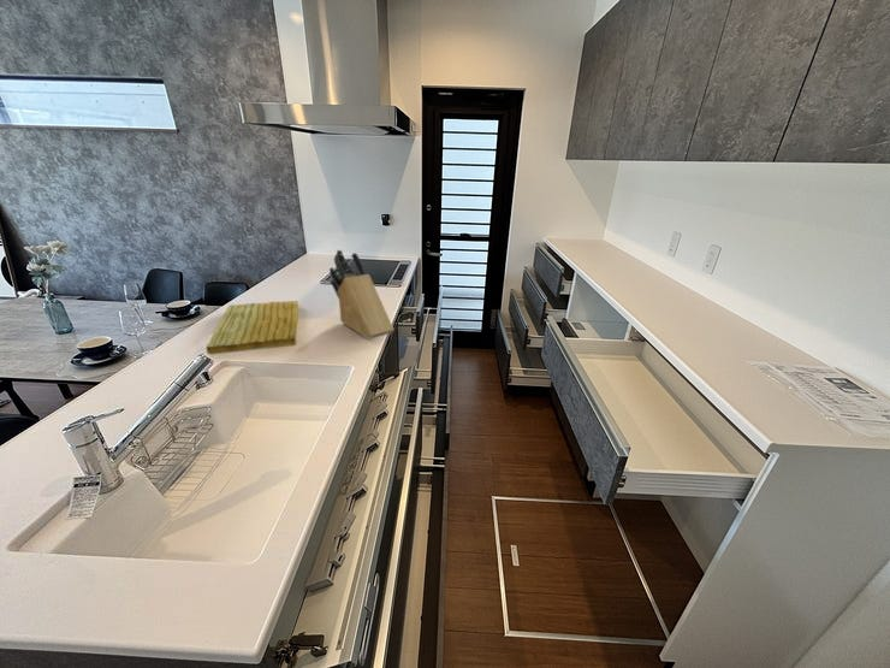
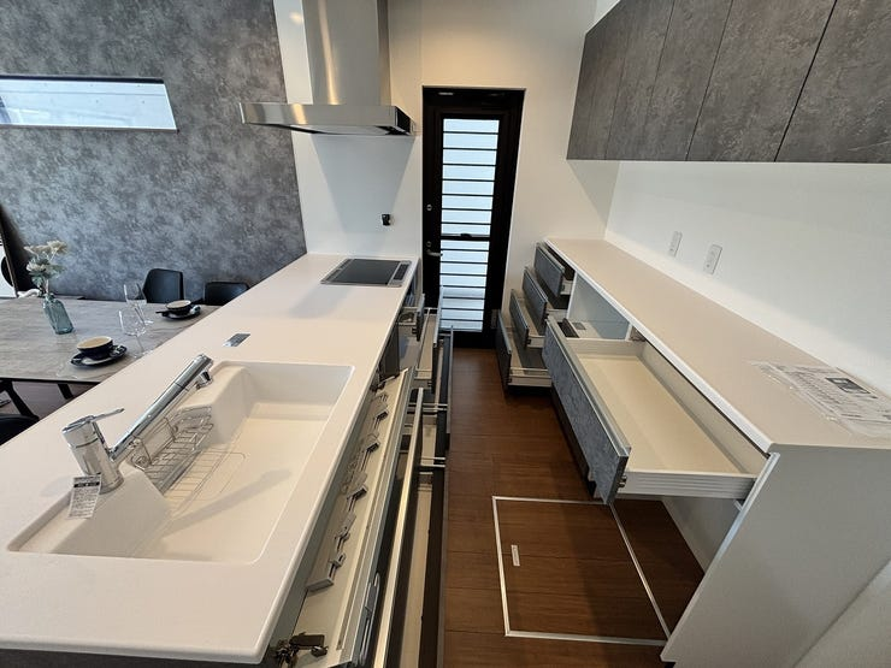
- cutting board [204,300,299,355]
- knife block [328,249,394,341]
